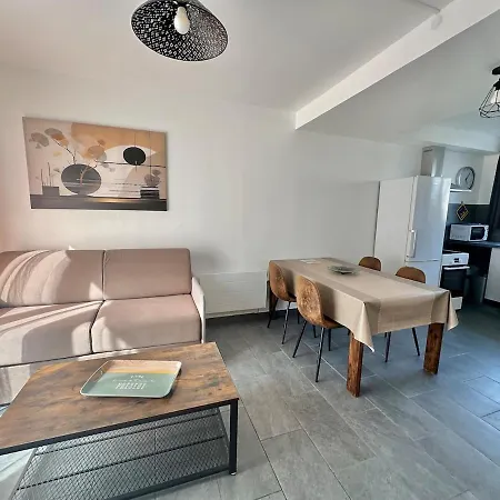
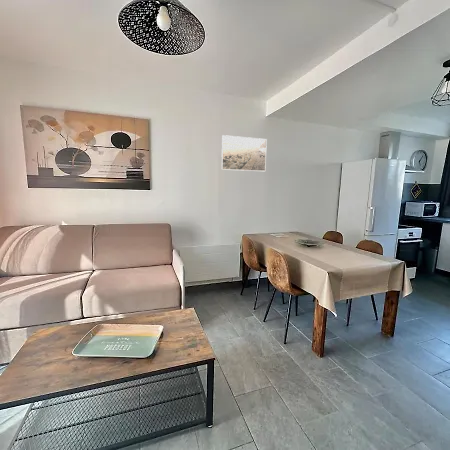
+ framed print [220,134,268,172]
